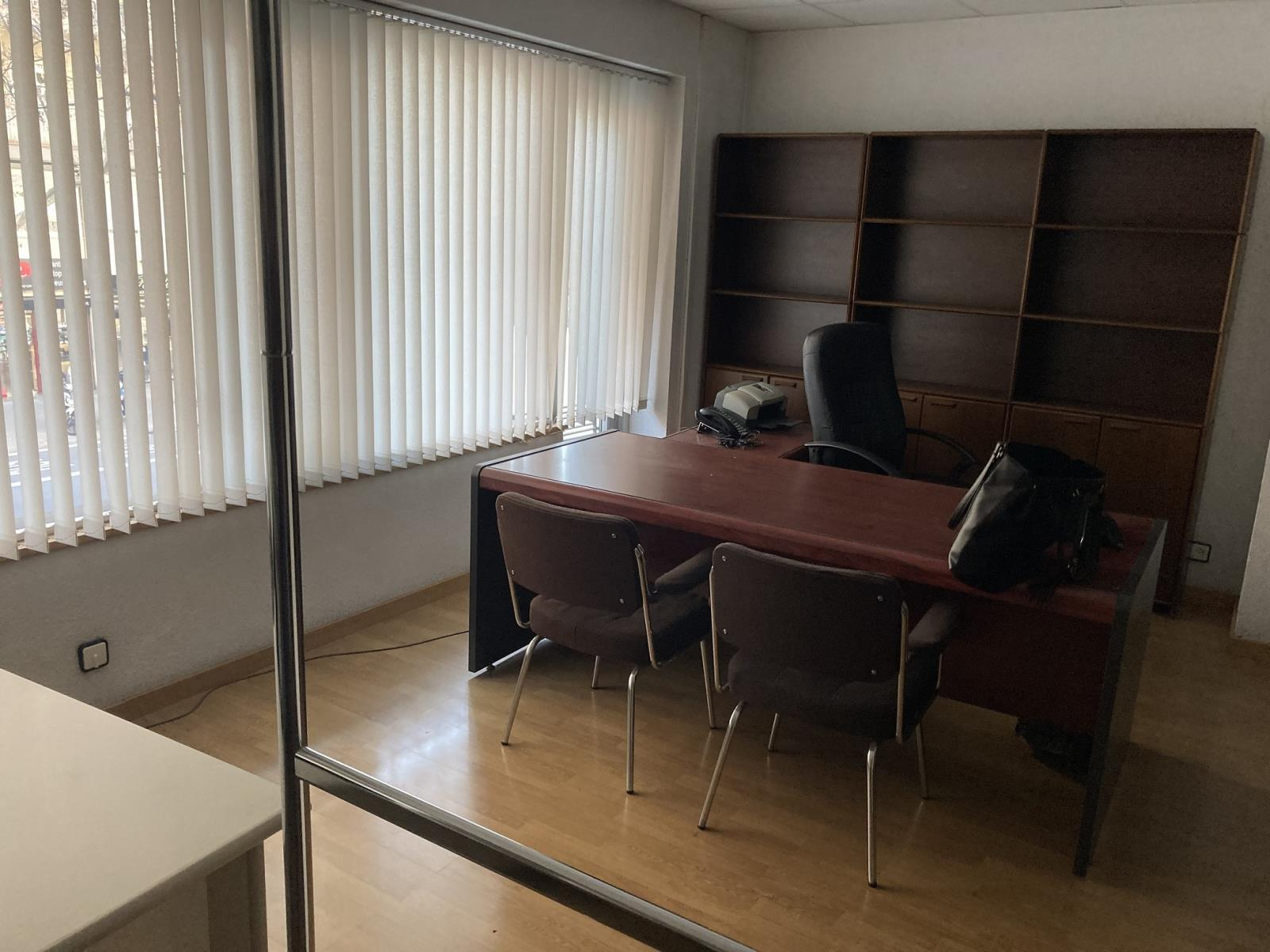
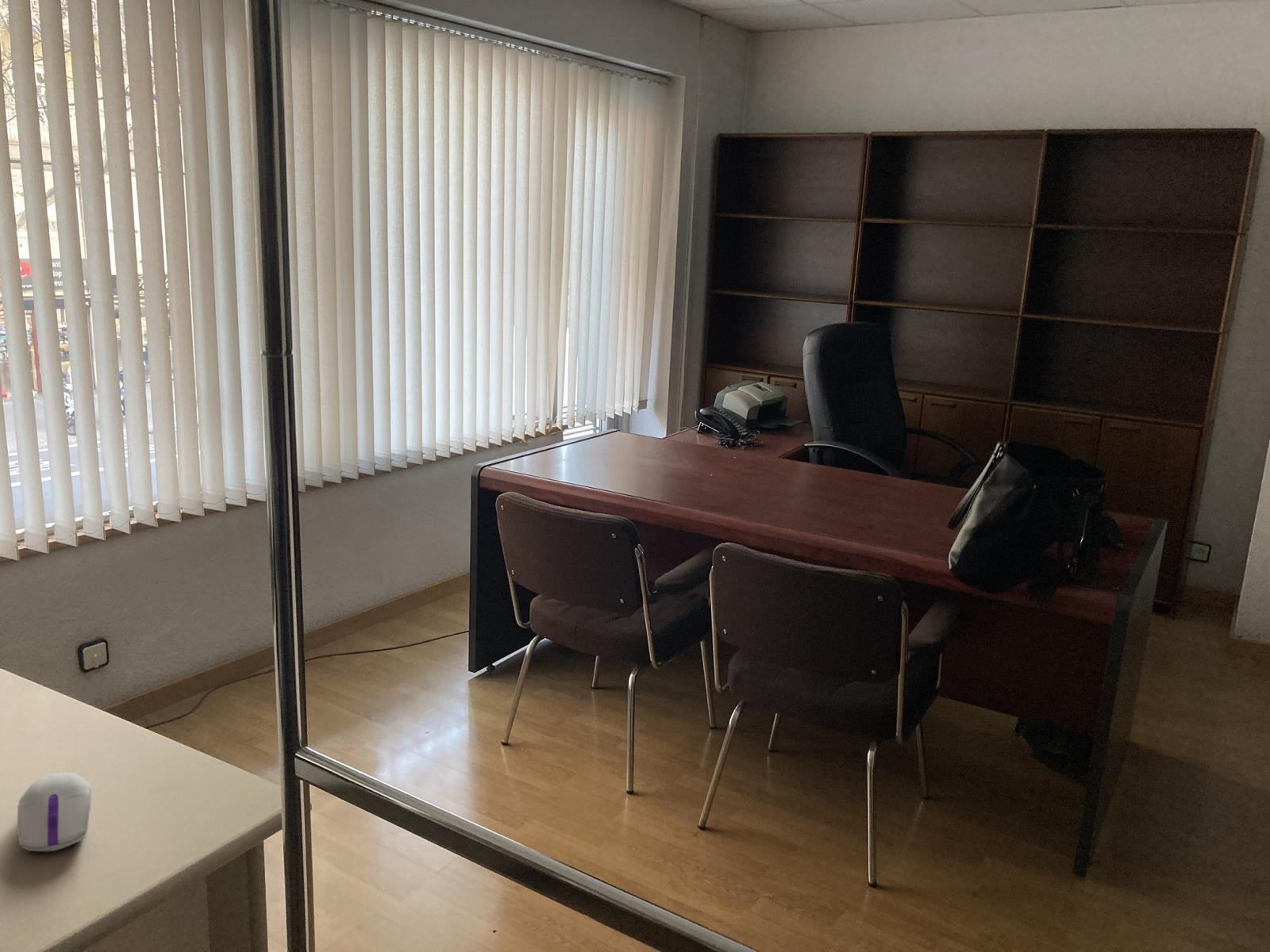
+ computer mouse [17,772,92,852]
